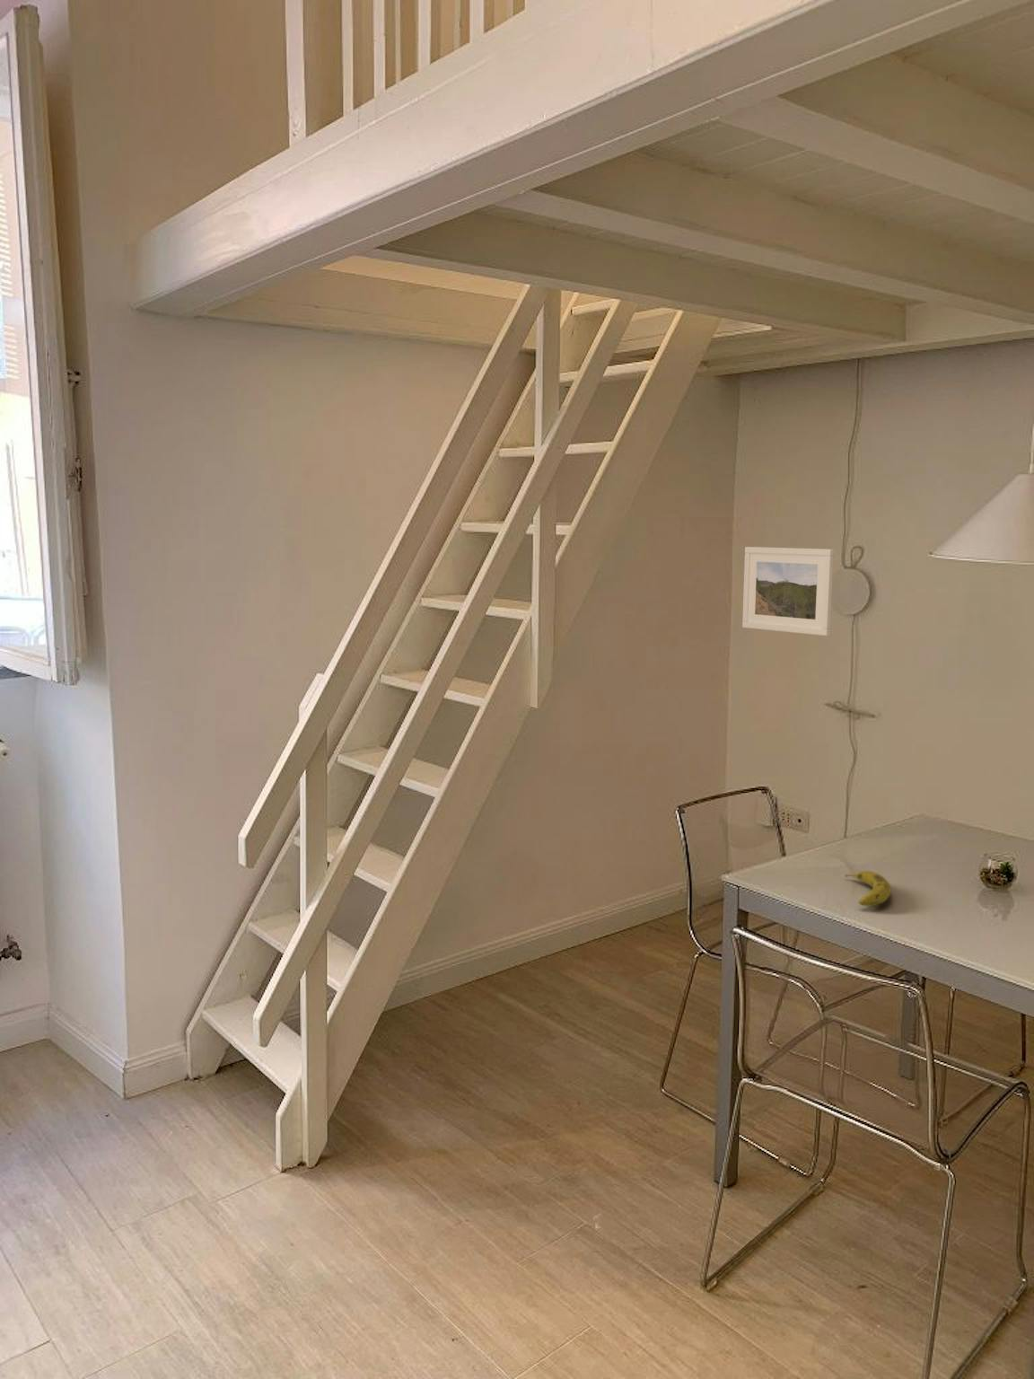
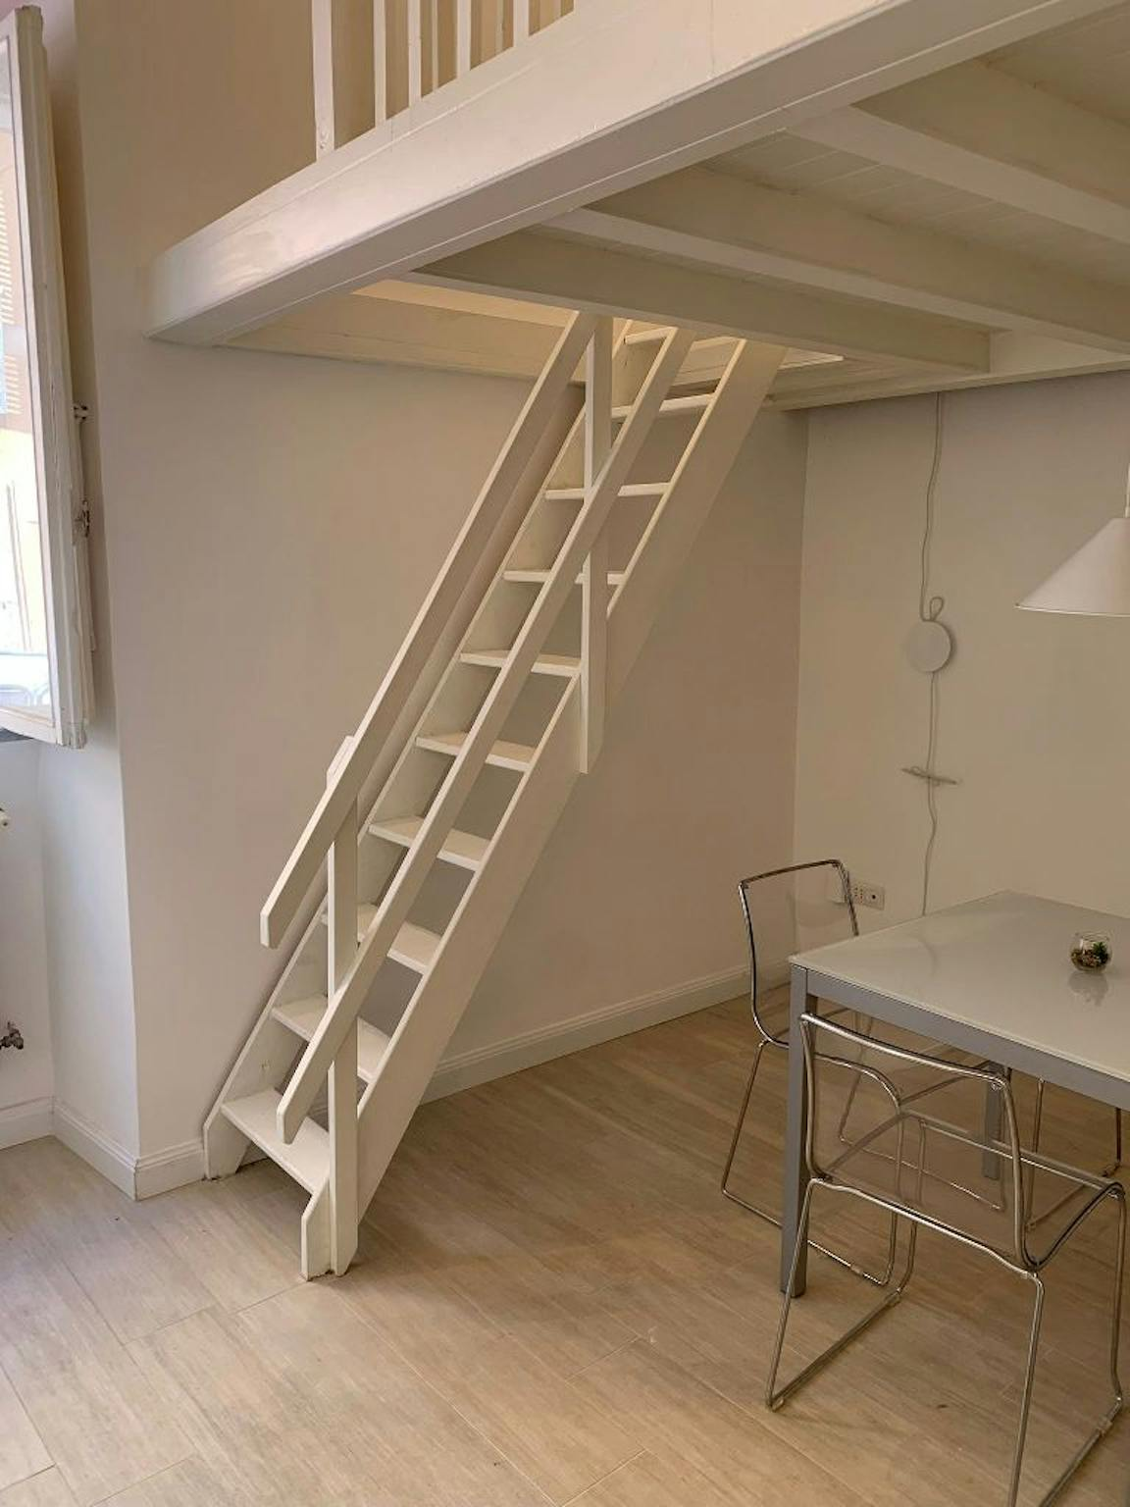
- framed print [742,546,835,636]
- fruit [845,870,892,907]
